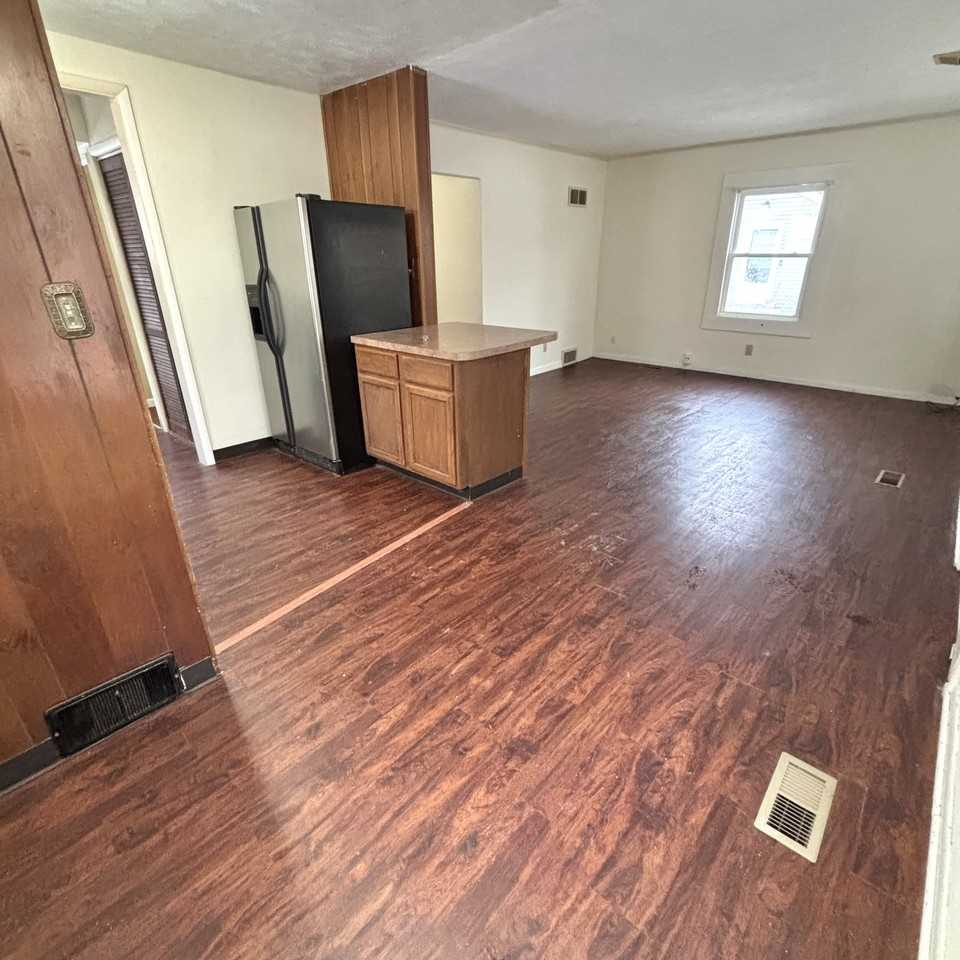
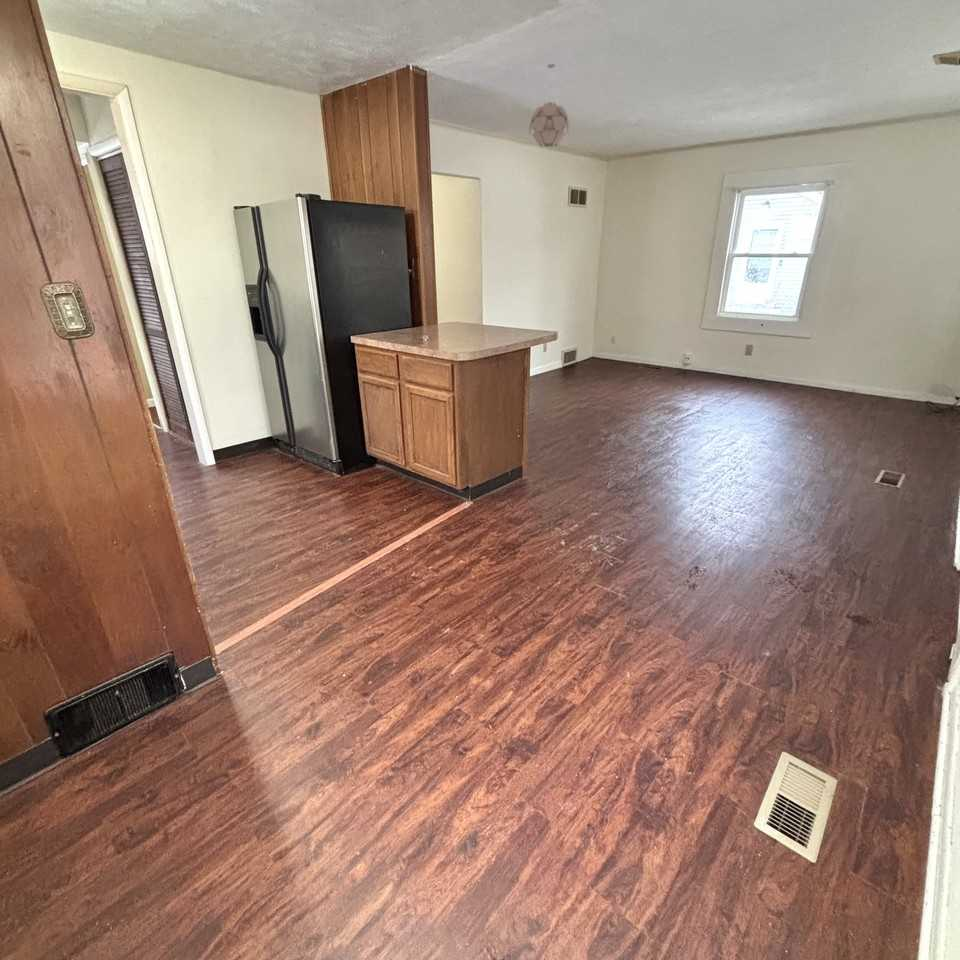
+ pendant light [528,63,570,148]
